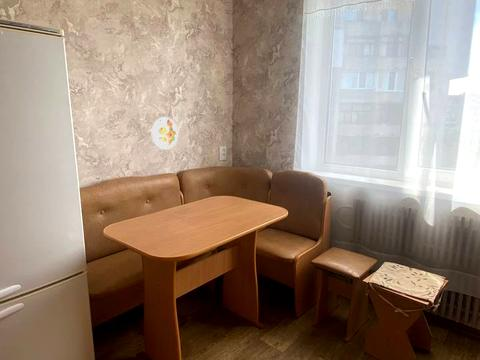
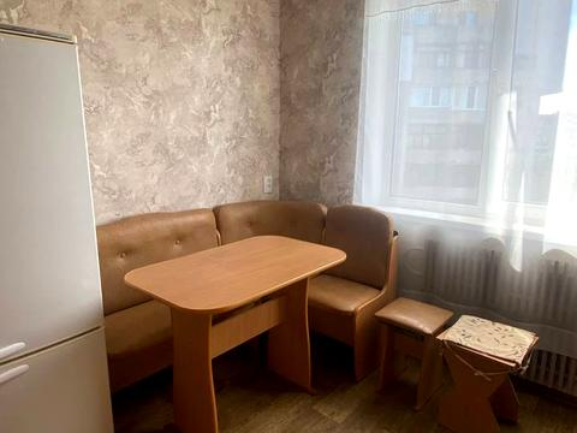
- decorative plate [150,116,179,151]
